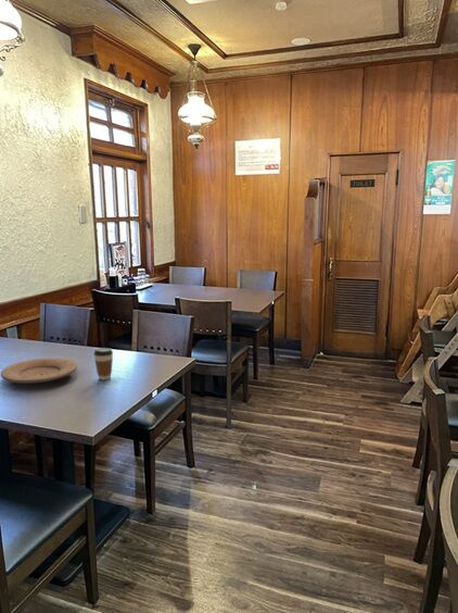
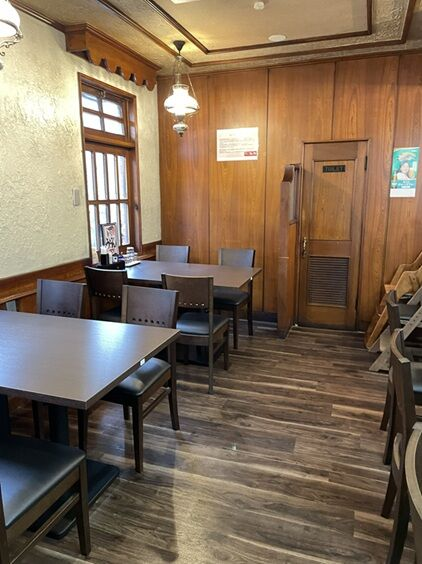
- coffee cup [92,347,114,381]
- plate [0,358,78,385]
